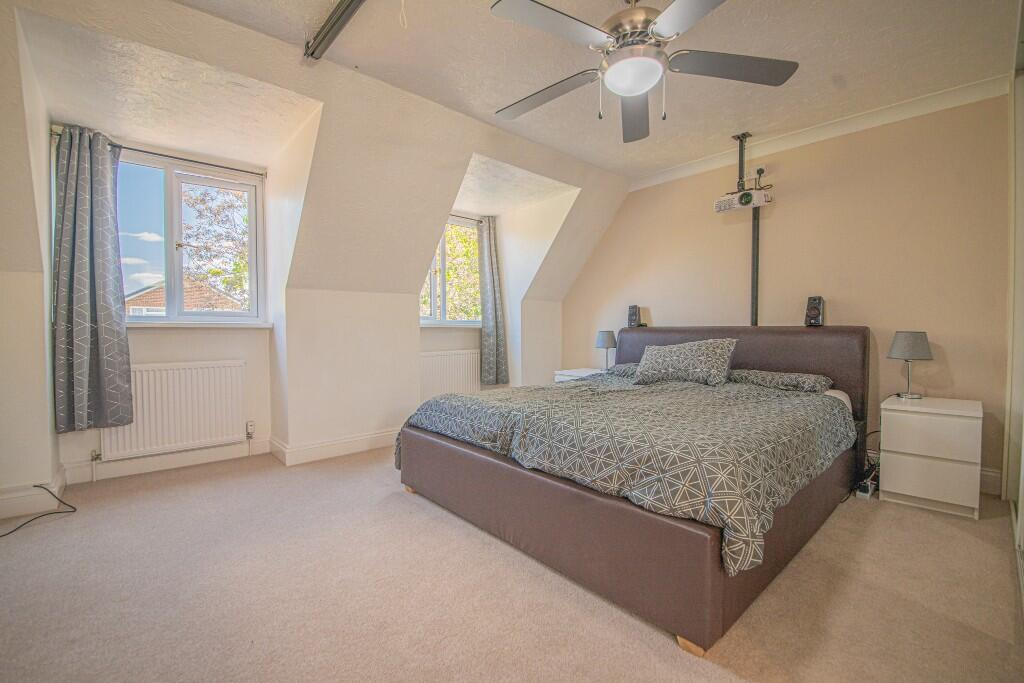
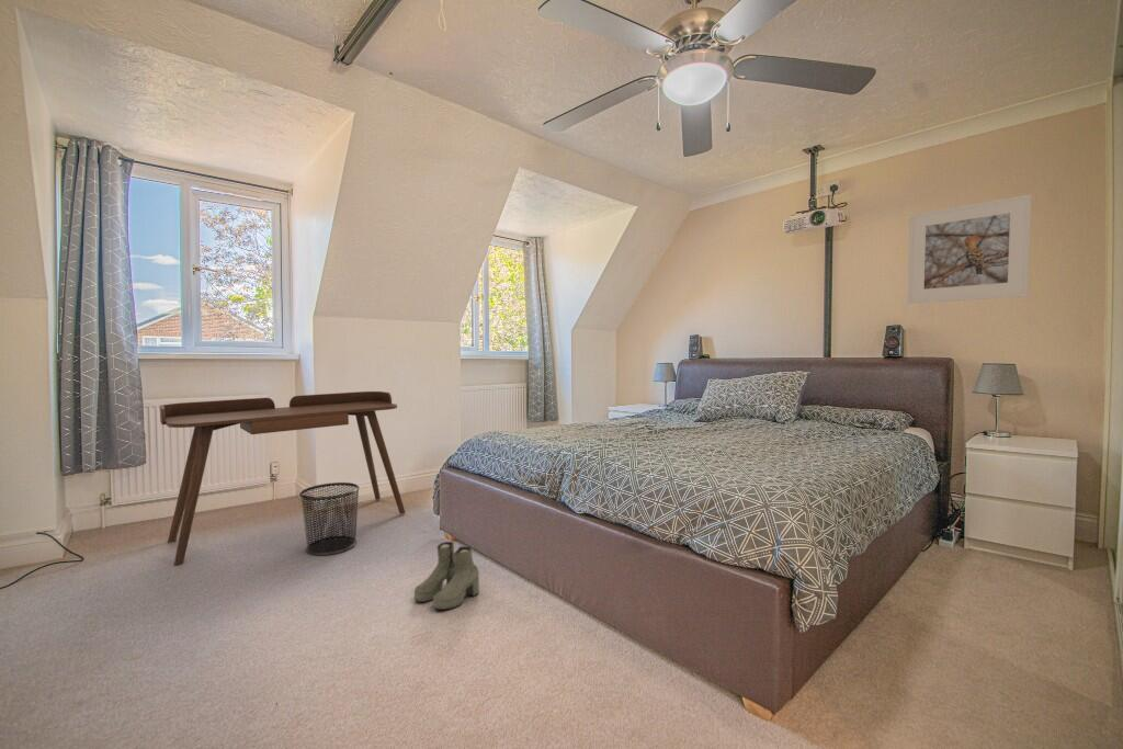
+ desk [159,390,406,567]
+ waste bin [298,481,361,557]
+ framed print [907,193,1033,305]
+ boots [413,541,480,611]
